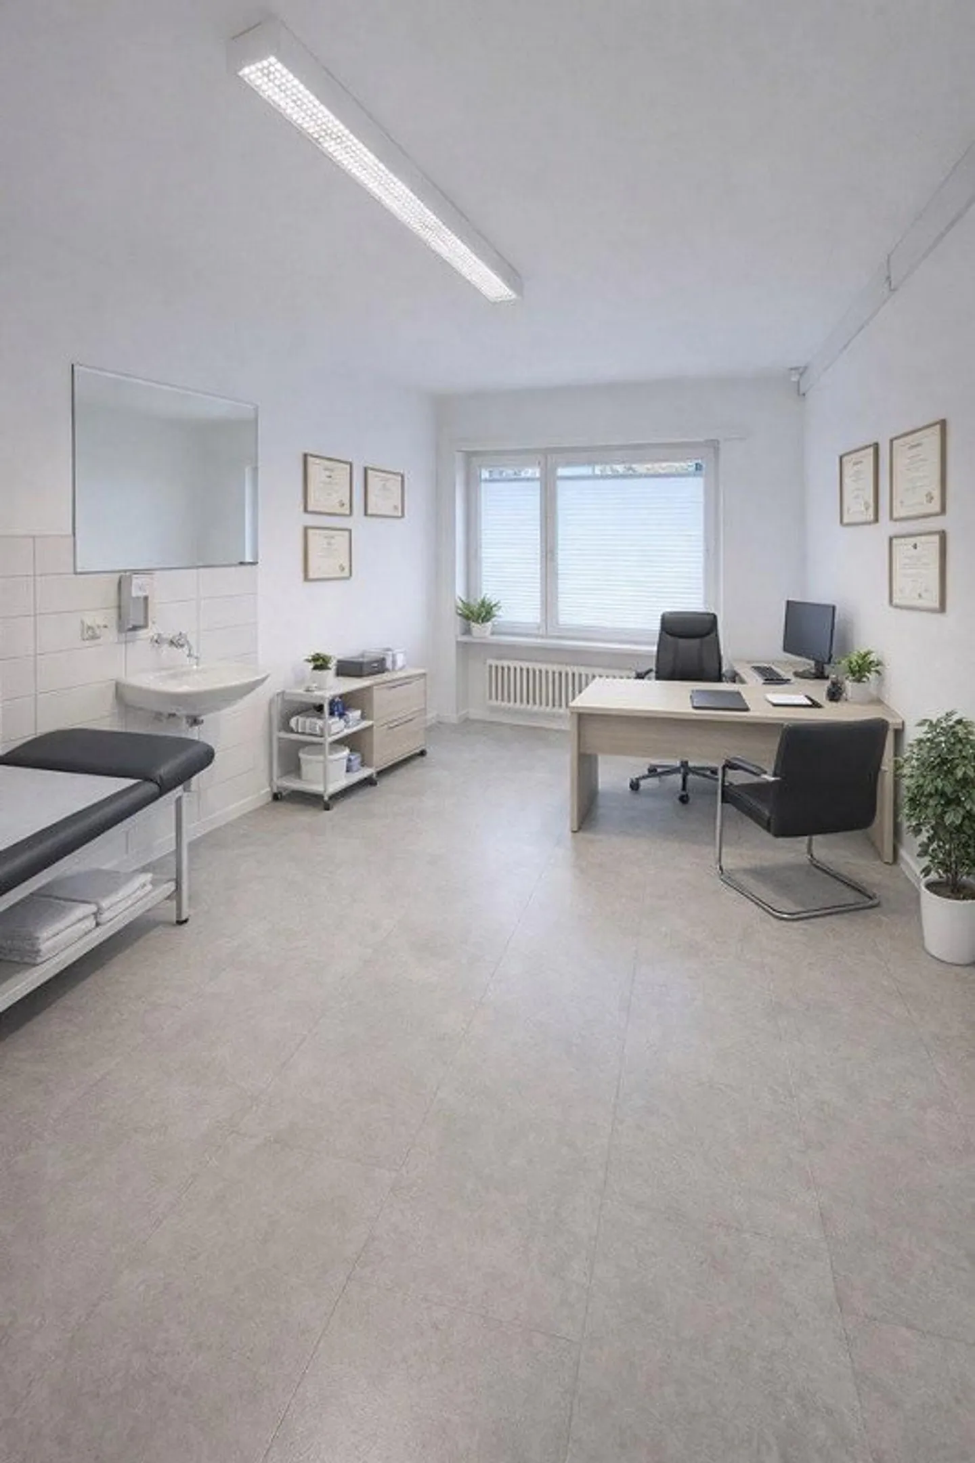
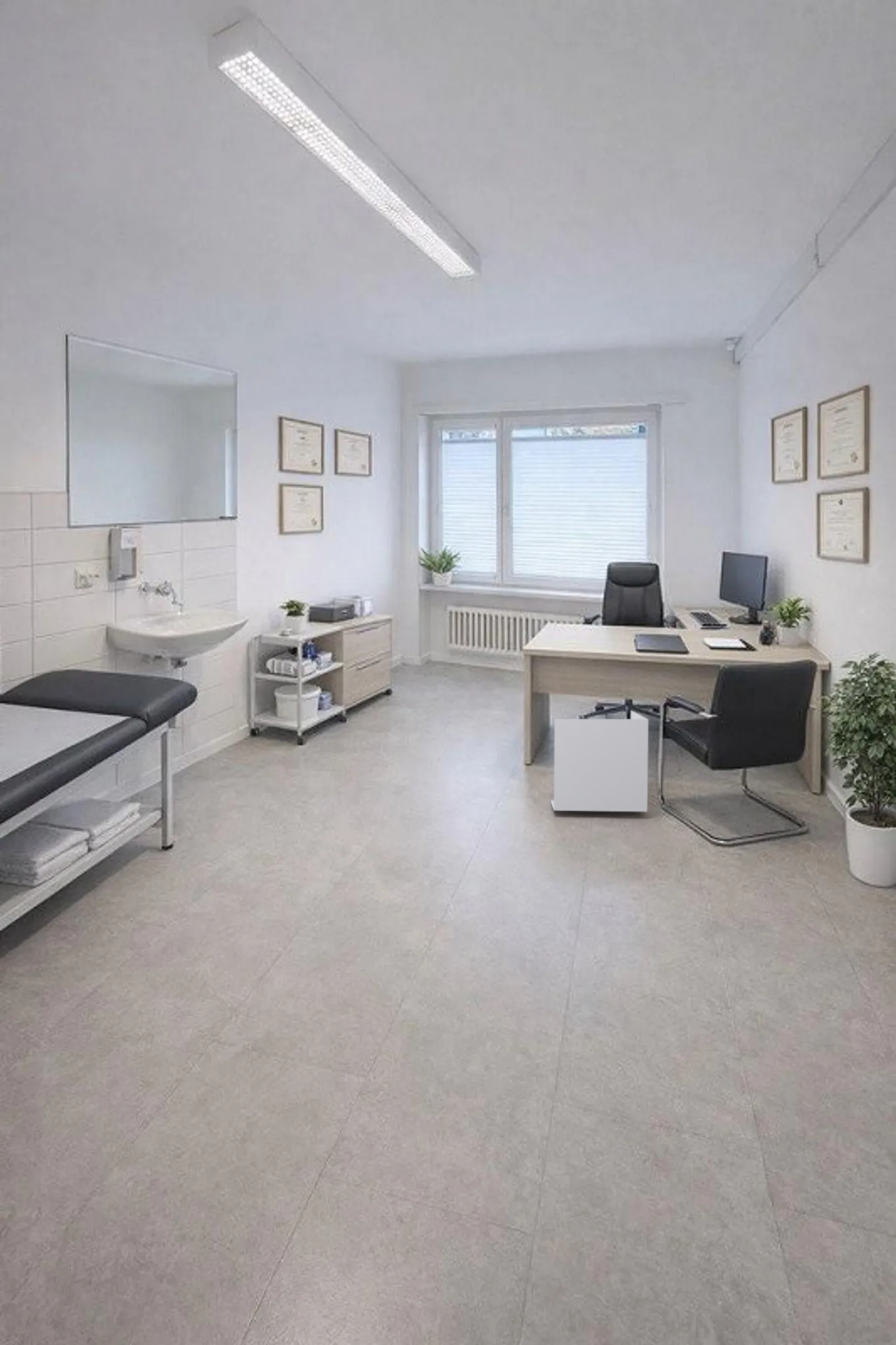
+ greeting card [549,710,649,812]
